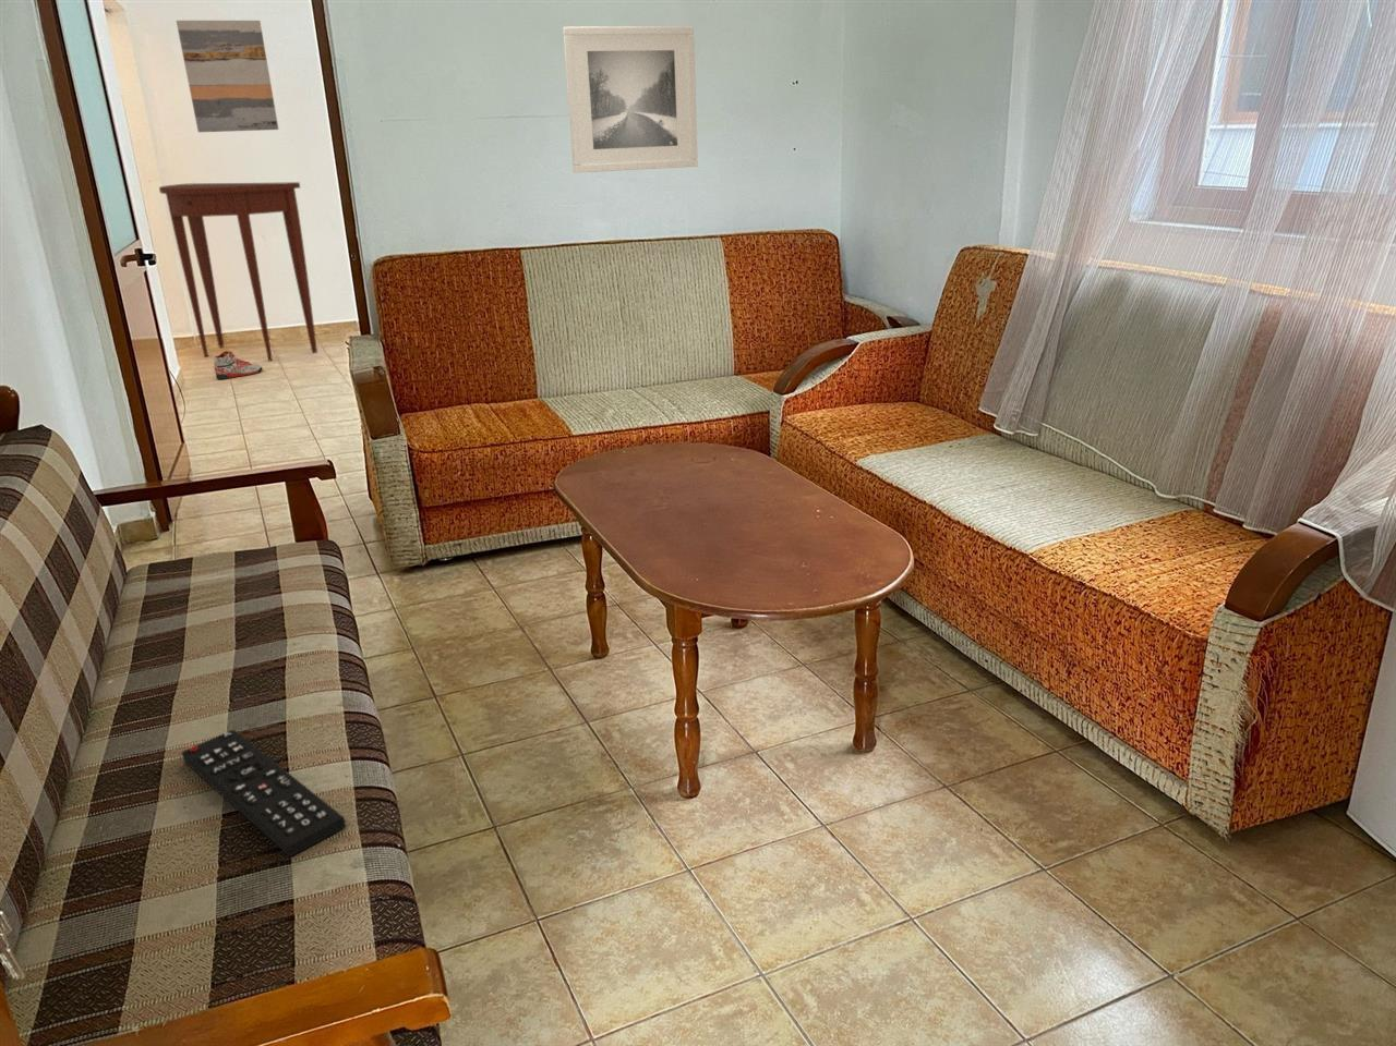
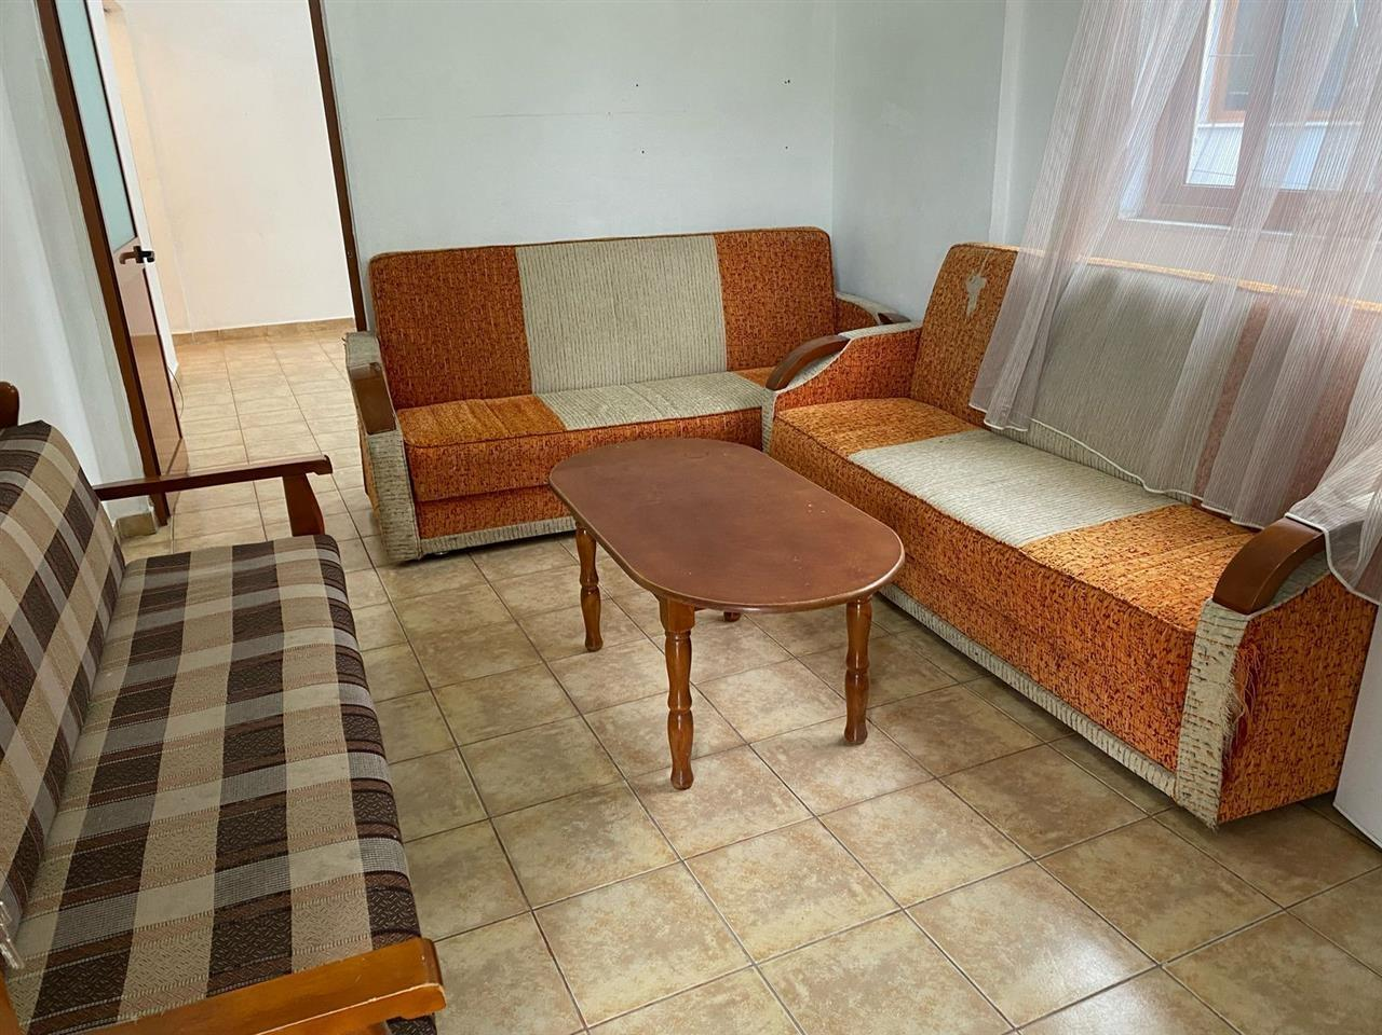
- wall art [176,20,279,133]
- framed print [562,25,699,175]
- sneaker [212,349,264,380]
- remote control [181,728,347,858]
- console table [158,181,319,361]
